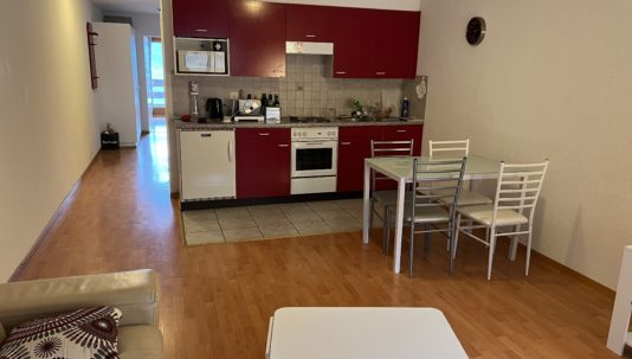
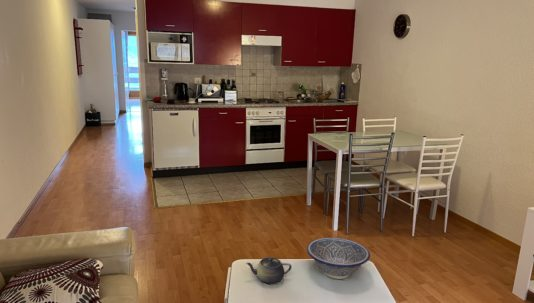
+ teapot [245,256,293,285]
+ decorative bowl [306,237,371,280]
